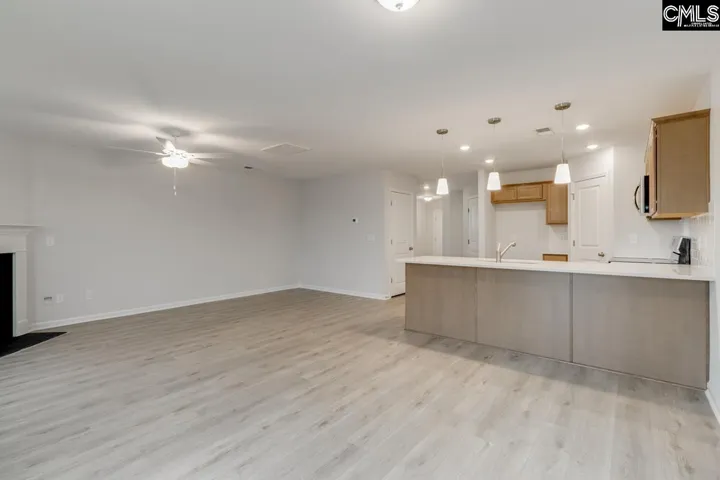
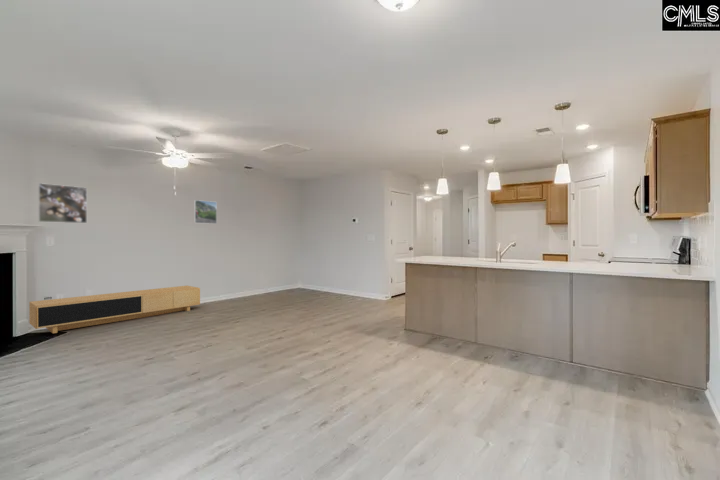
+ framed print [37,182,88,224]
+ media console [28,285,201,334]
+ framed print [193,199,218,225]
